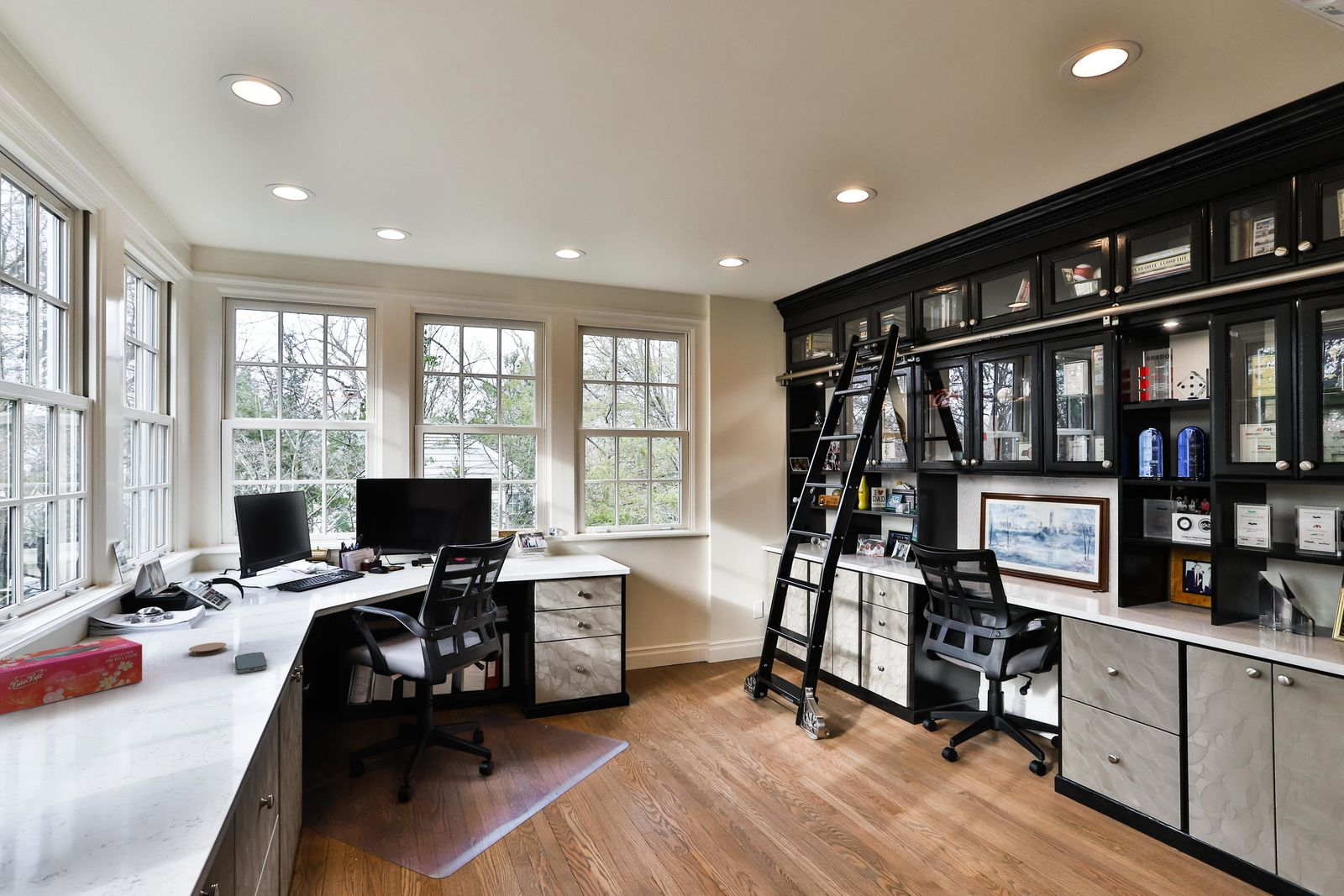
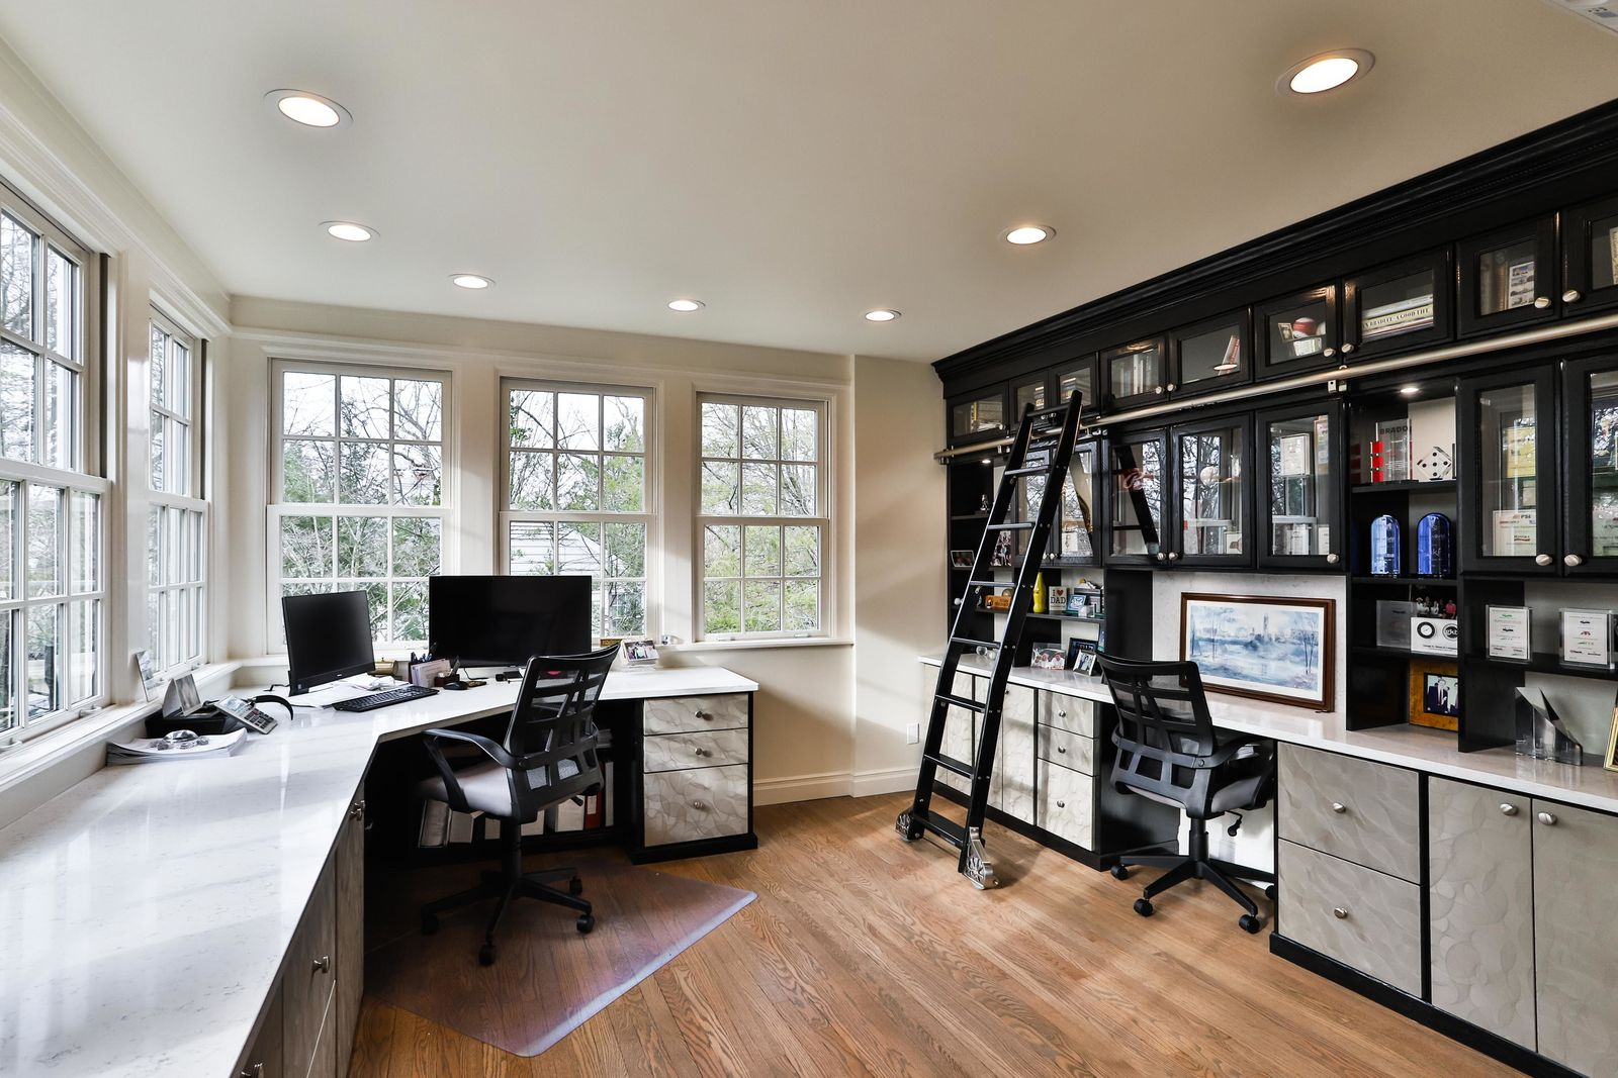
- smartphone [234,652,268,674]
- tissue box [0,636,143,715]
- coaster [188,642,228,657]
